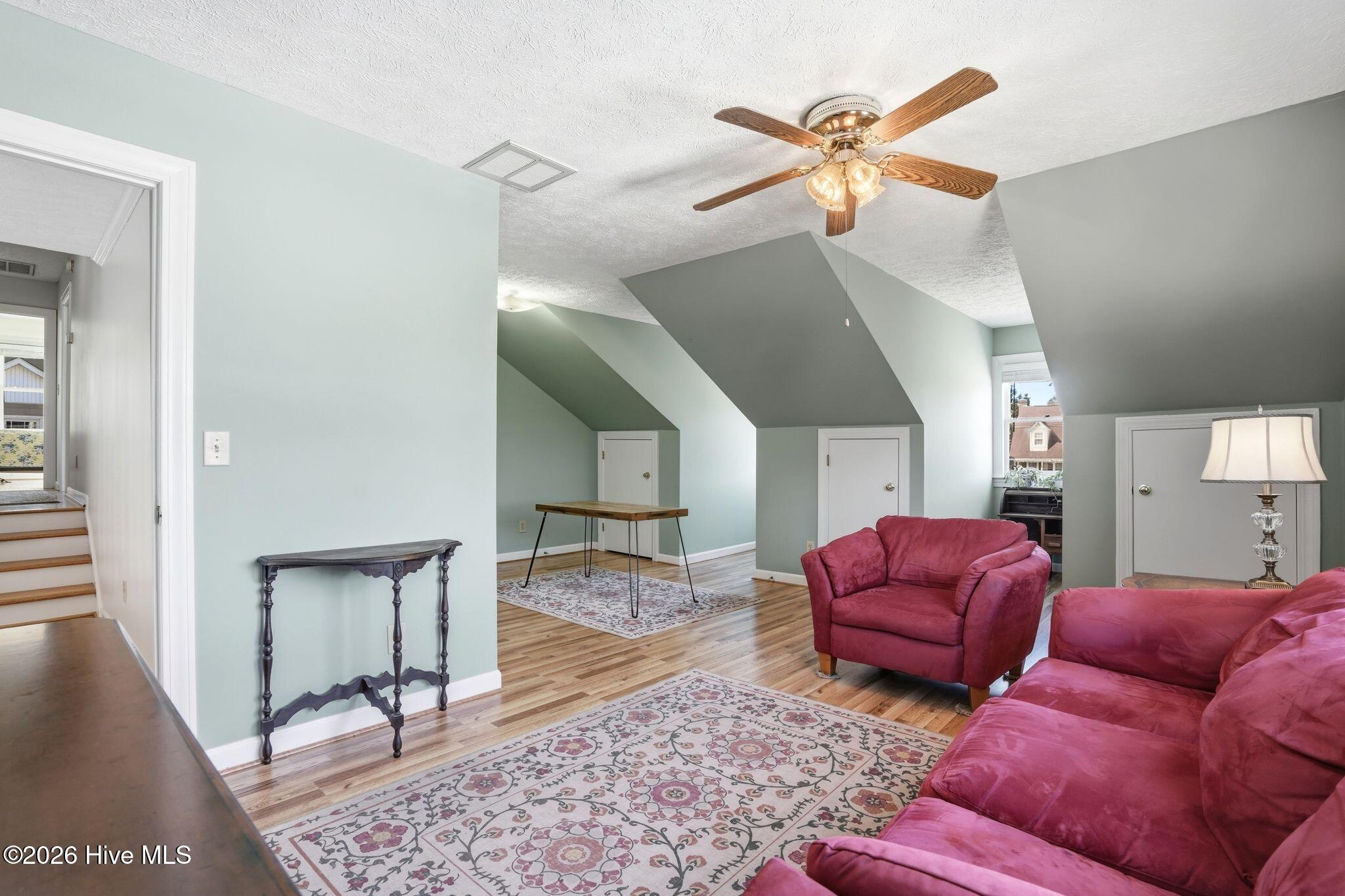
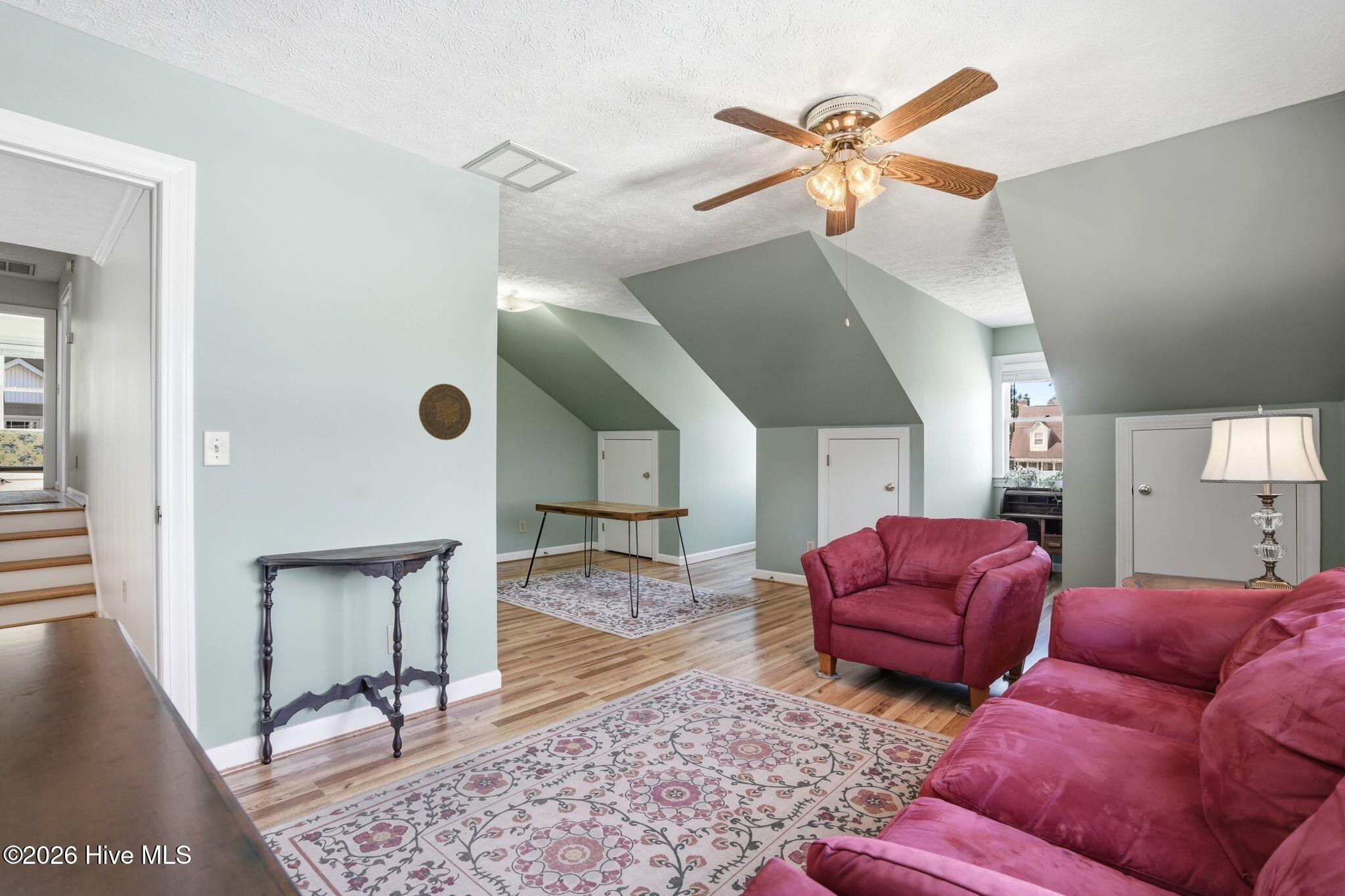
+ decorative plate [418,383,472,440]
